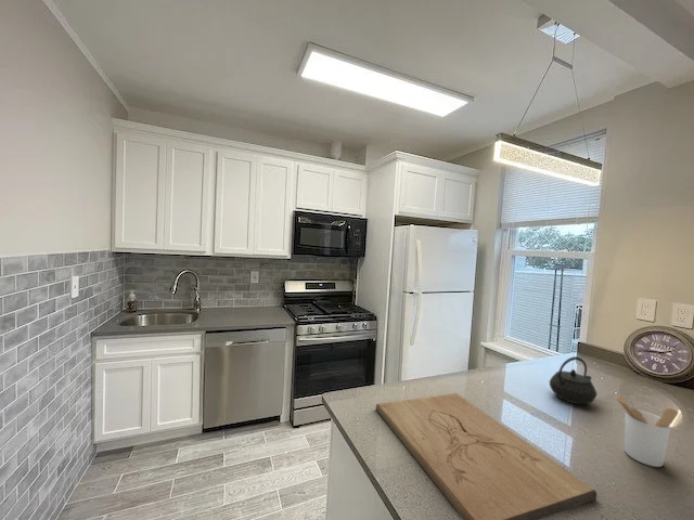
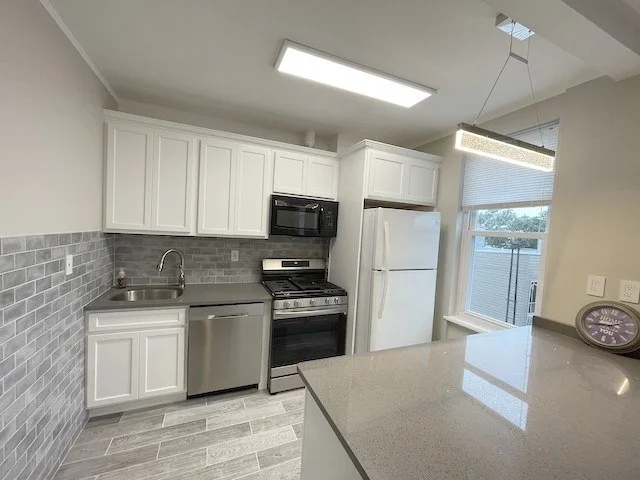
- utensil holder [615,394,679,468]
- cutting board [375,392,597,520]
- kettle [549,355,597,405]
